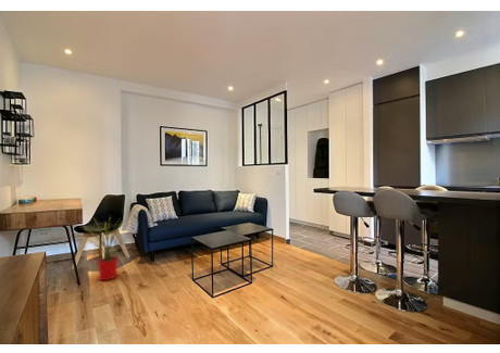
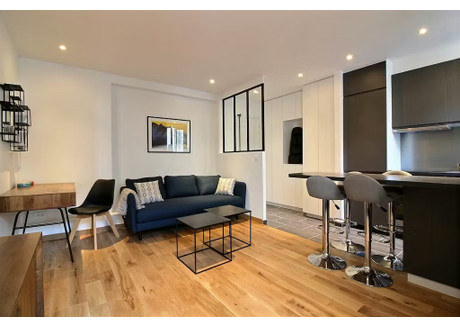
- house plant [82,215,133,281]
